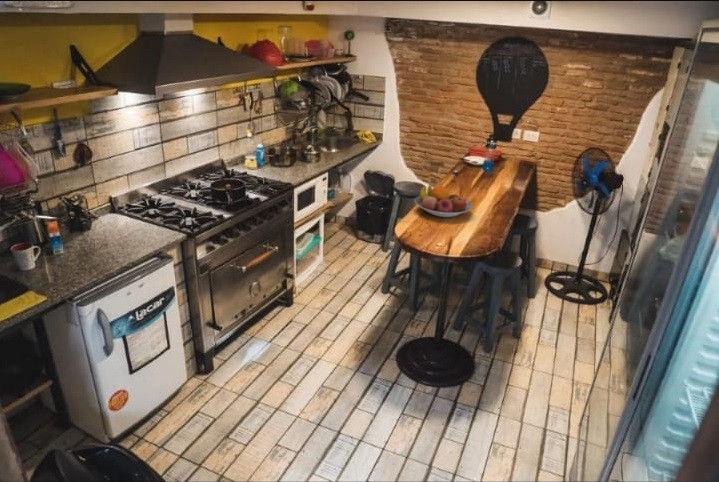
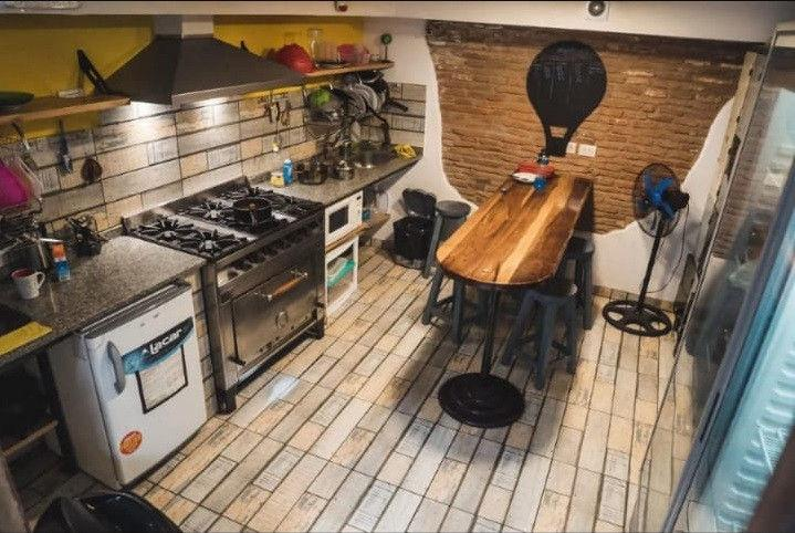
- fruit bowl [414,184,473,218]
